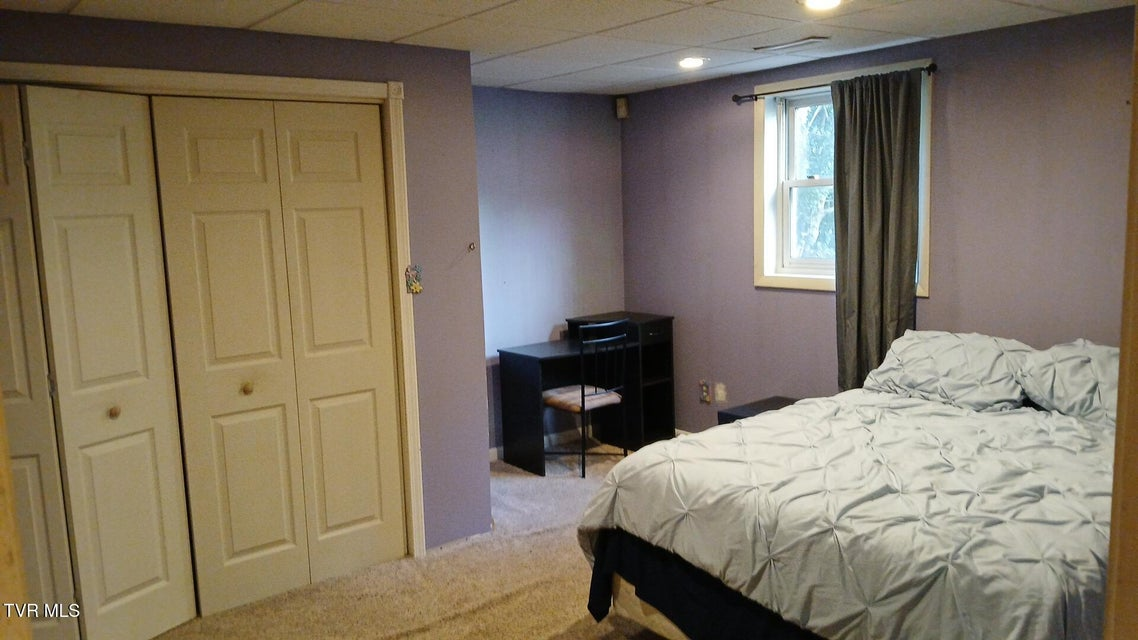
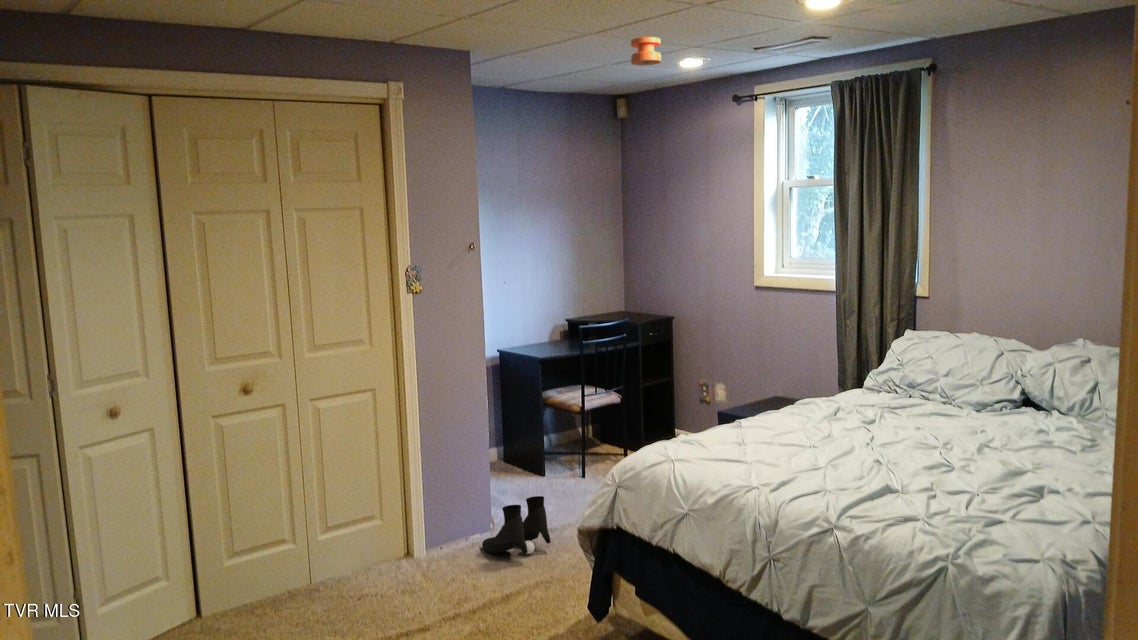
+ boots [481,495,552,555]
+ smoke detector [630,36,662,66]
